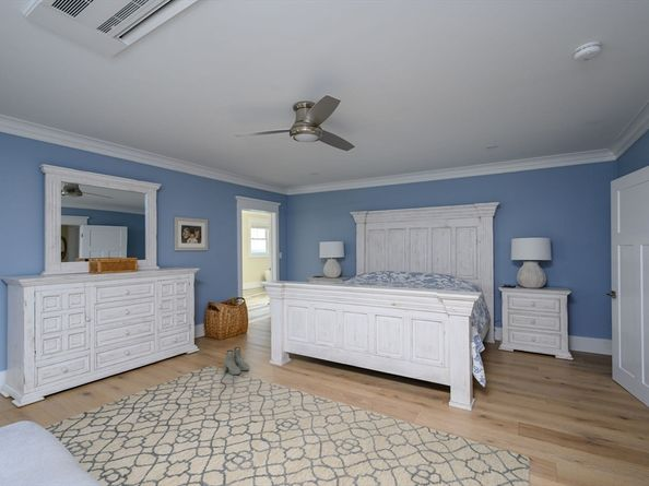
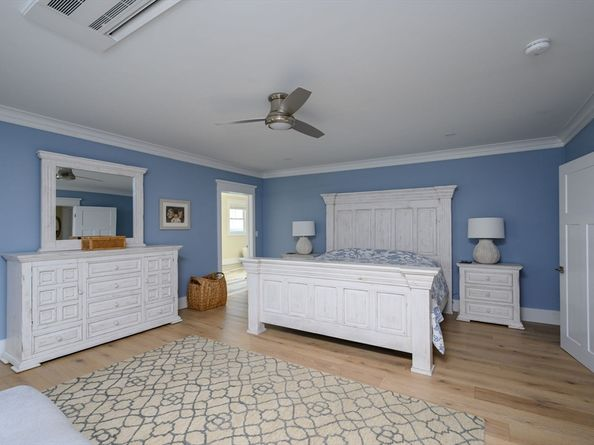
- boots [223,346,250,376]
